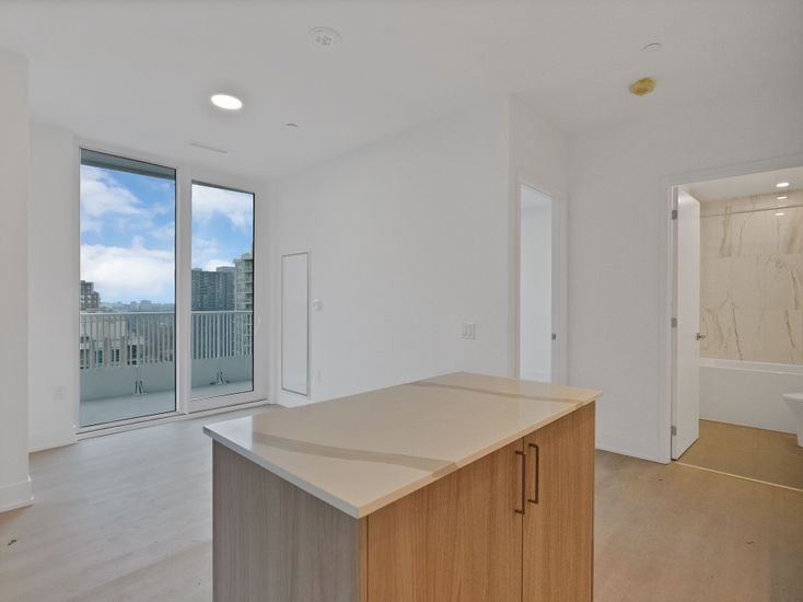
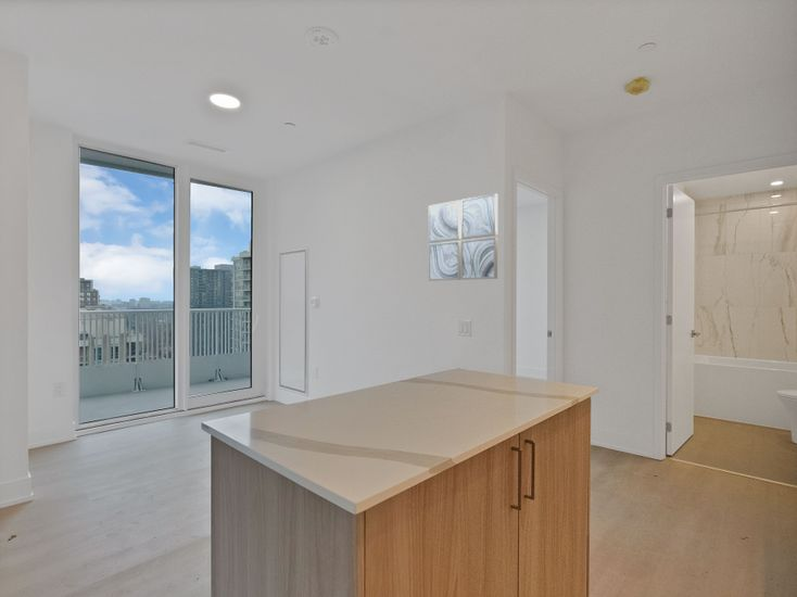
+ wall art [428,192,498,282]
